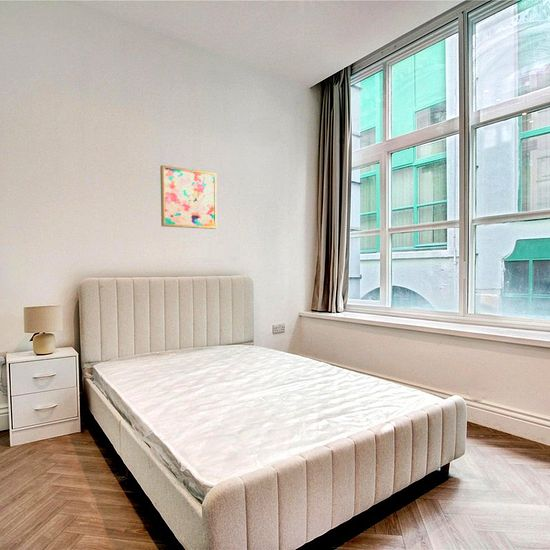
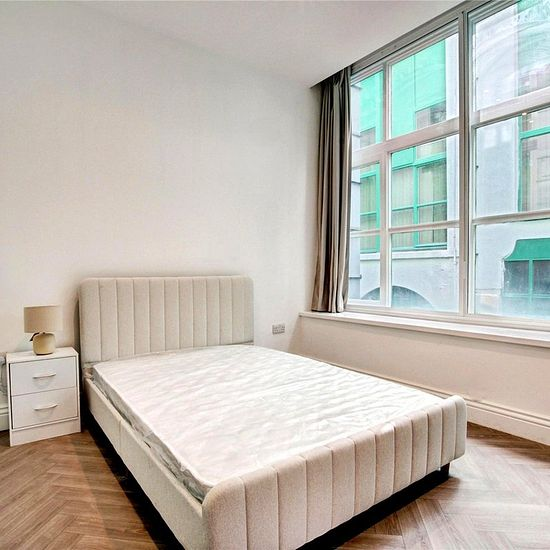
- wall art [159,164,218,230]
